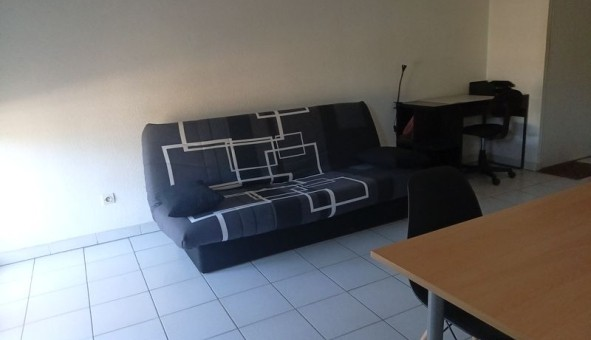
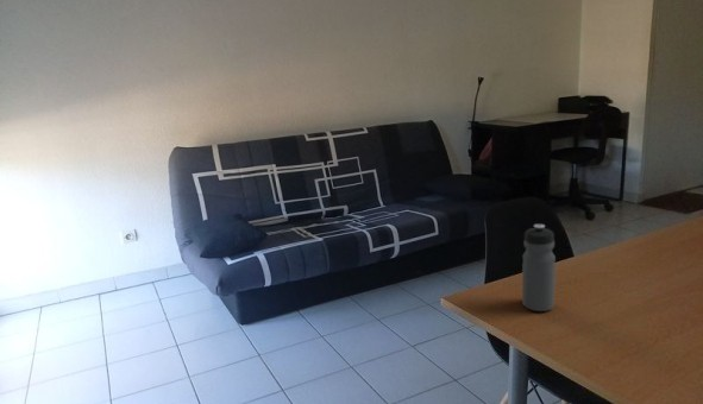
+ water bottle [521,223,557,313]
